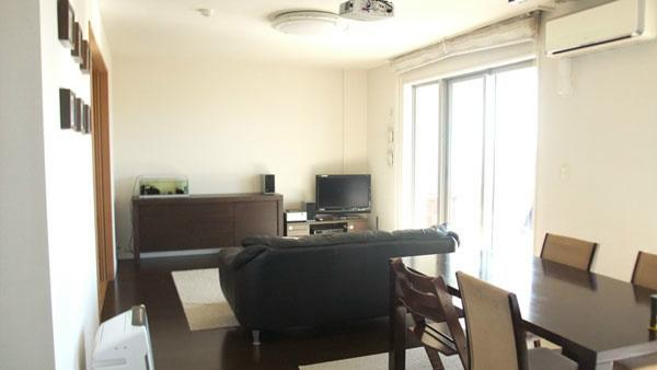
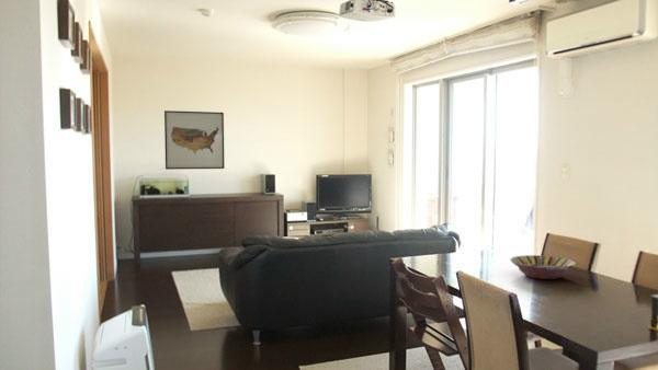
+ wall art [163,109,226,171]
+ serving bowl [509,254,577,280]
